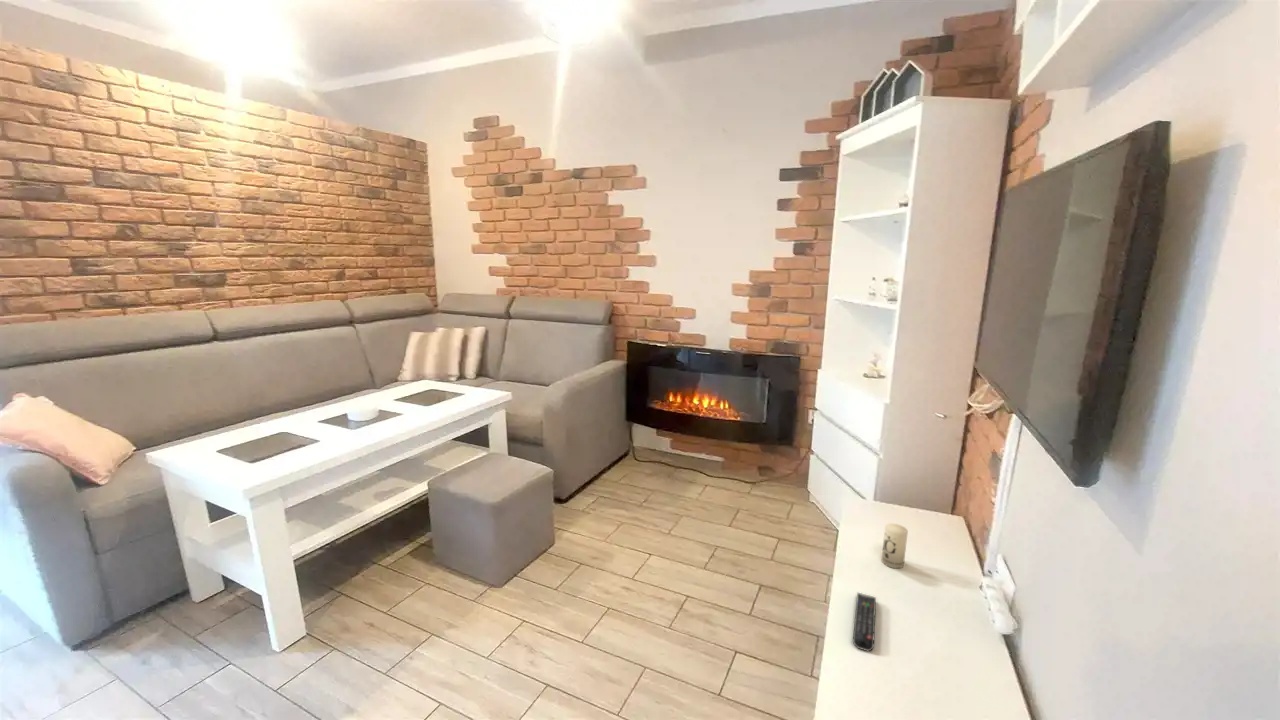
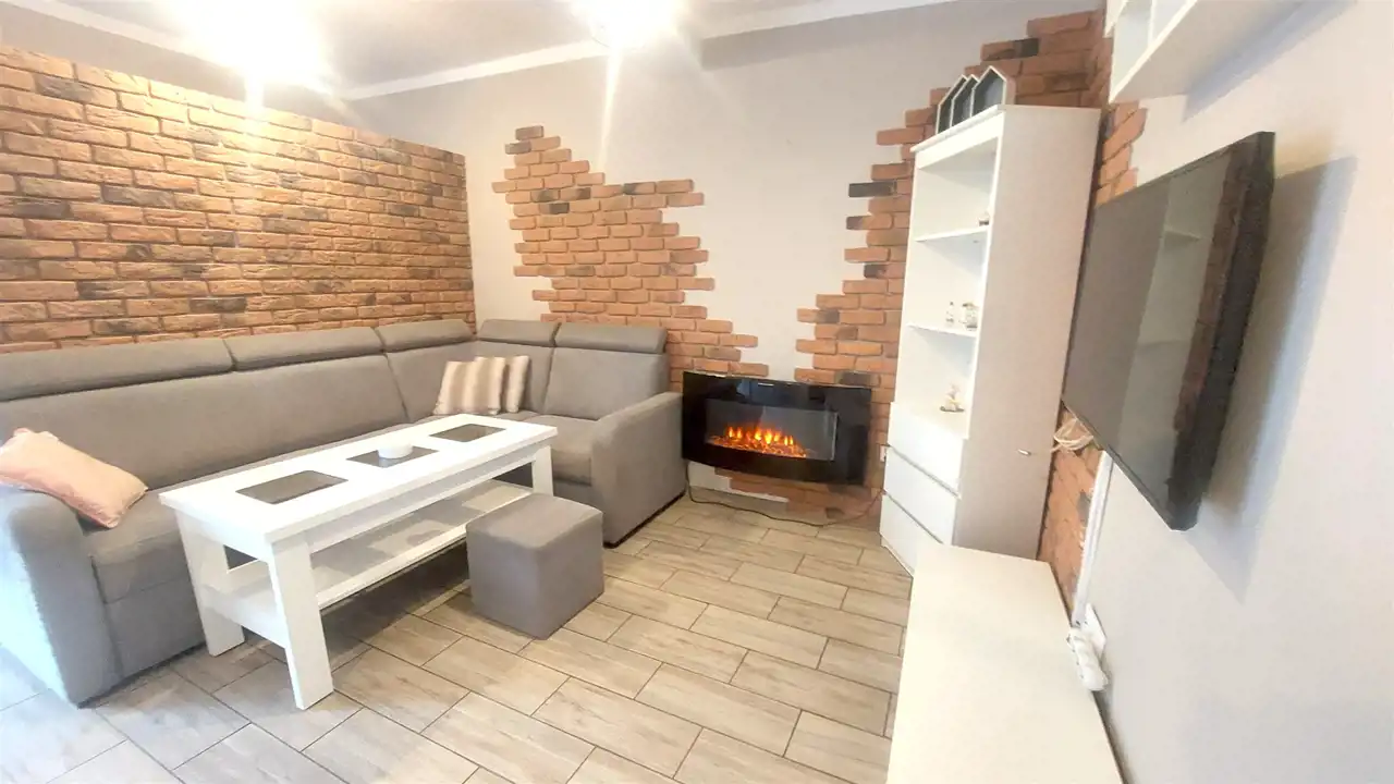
- remote control [852,592,877,652]
- candle [881,523,909,569]
